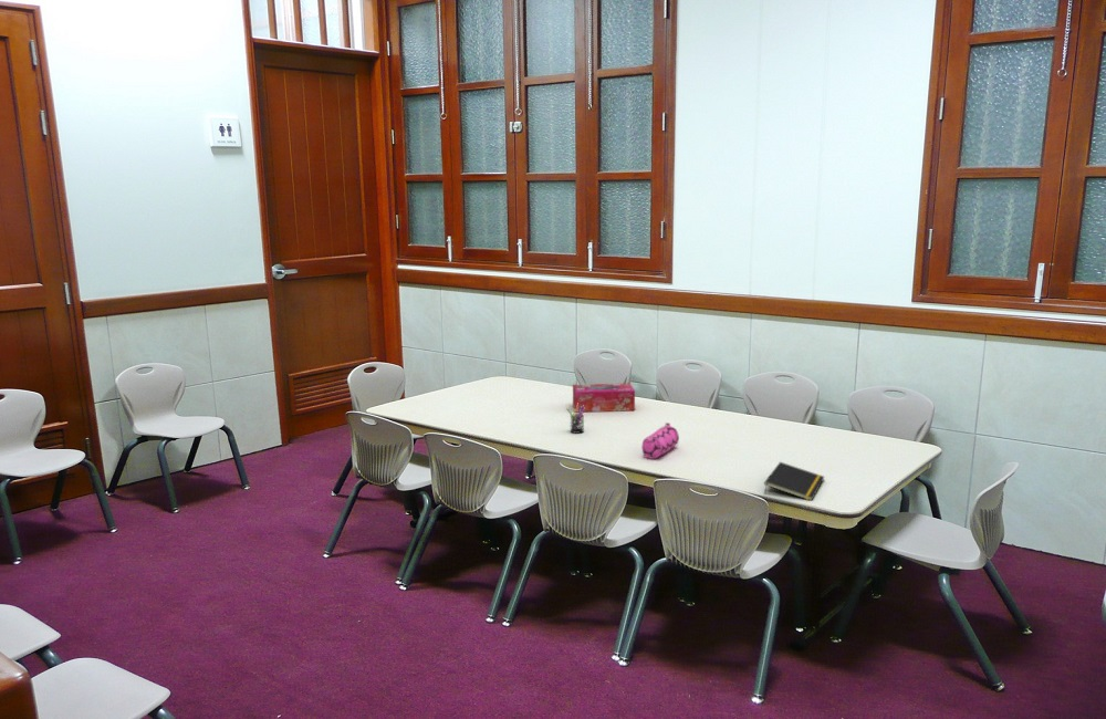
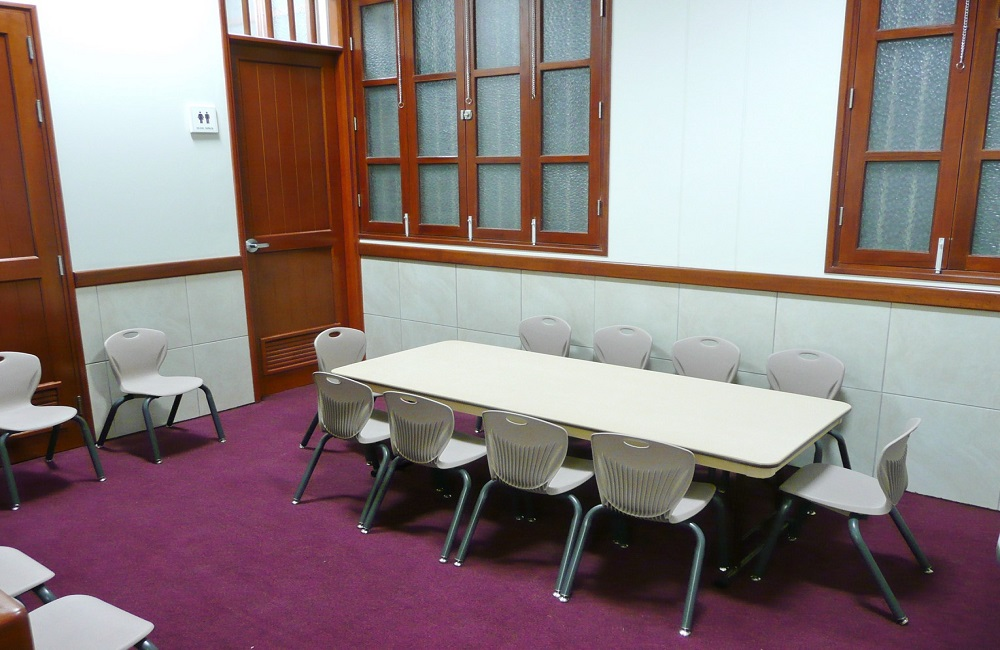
- tissue box [572,383,636,414]
- pen holder [566,403,585,435]
- notepad [763,461,825,502]
- pencil case [641,421,680,460]
